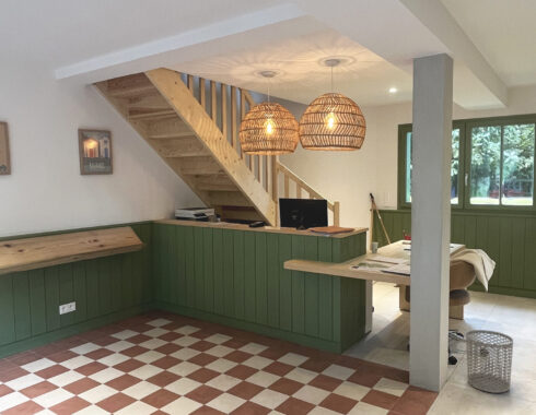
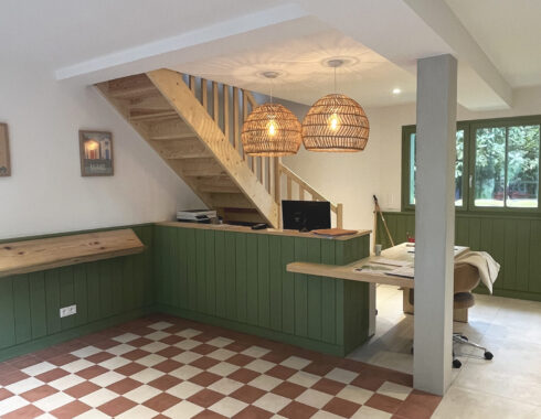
- waste bin [465,329,514,394]
